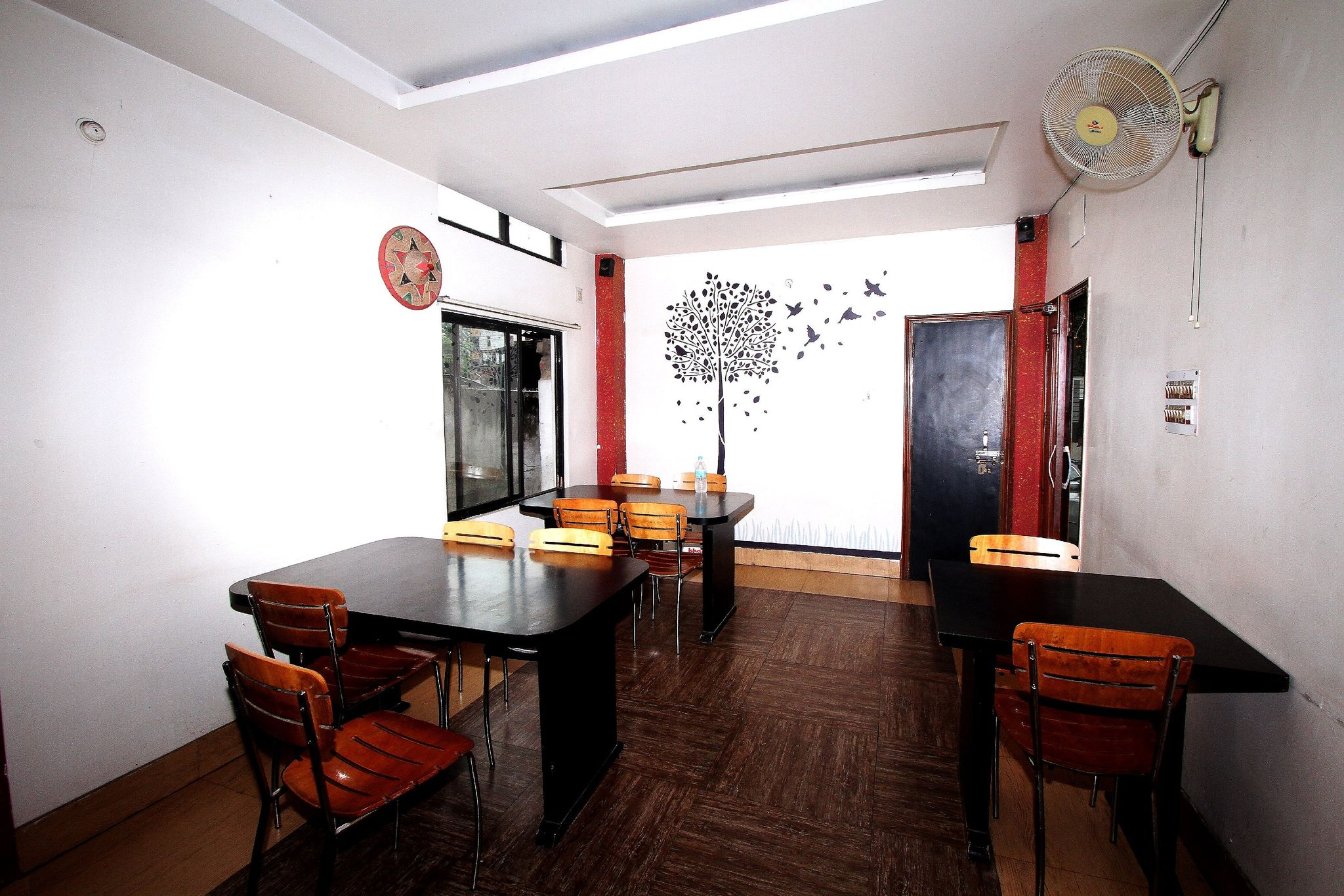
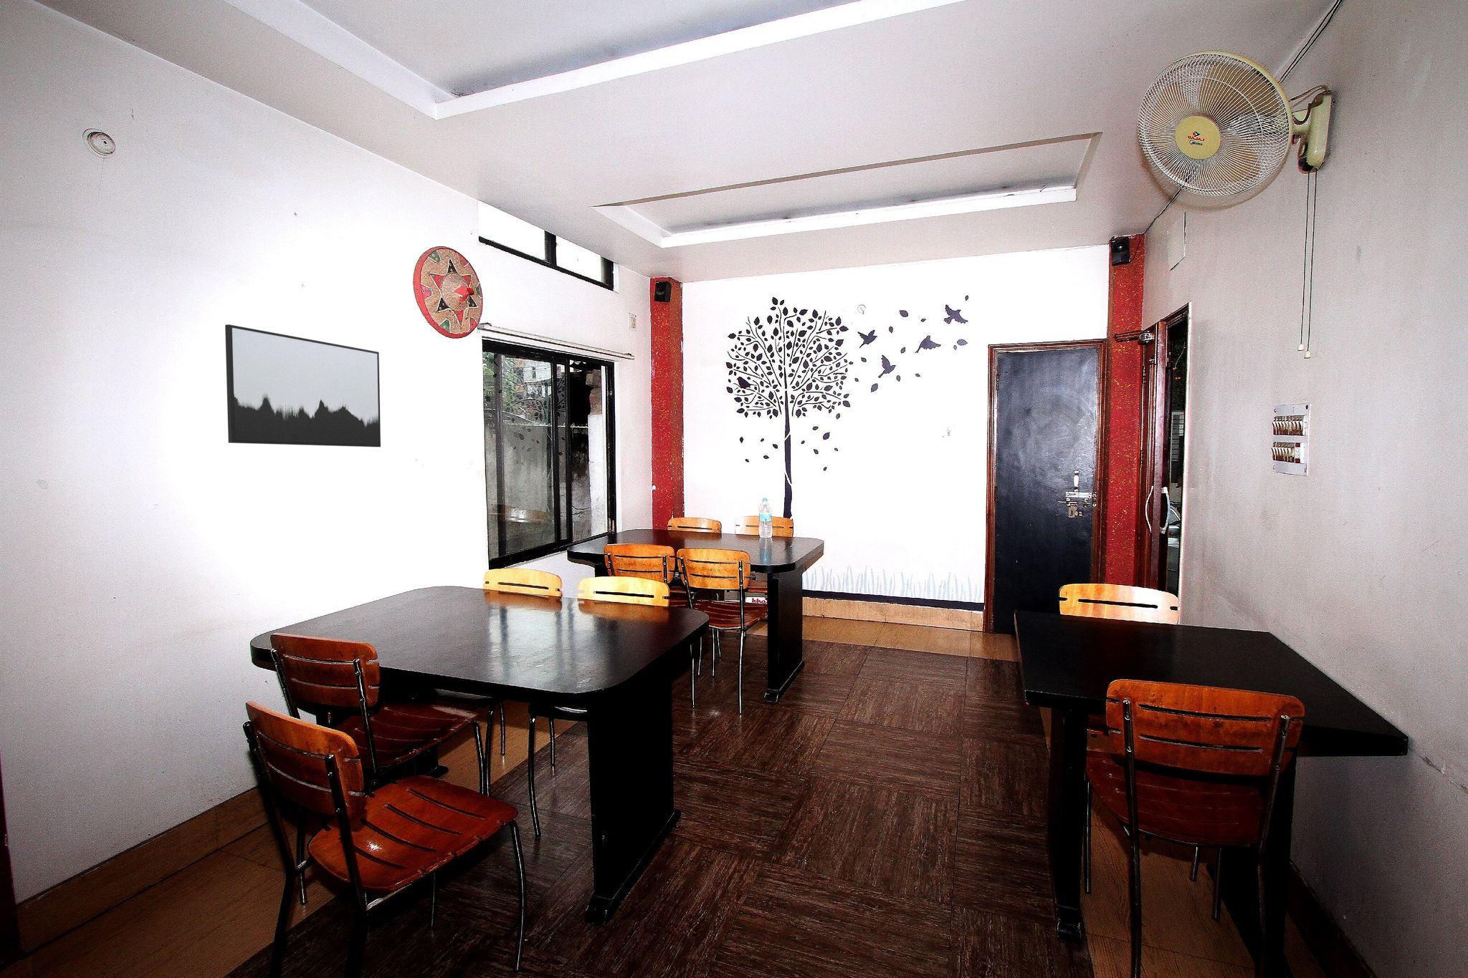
+ wall art [224,323,381,448]
